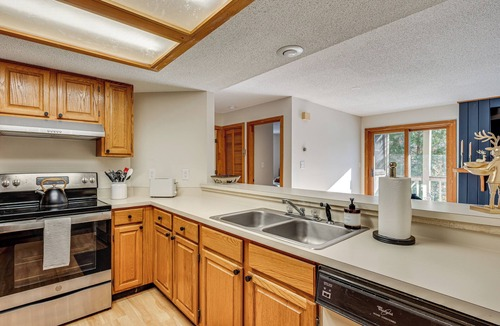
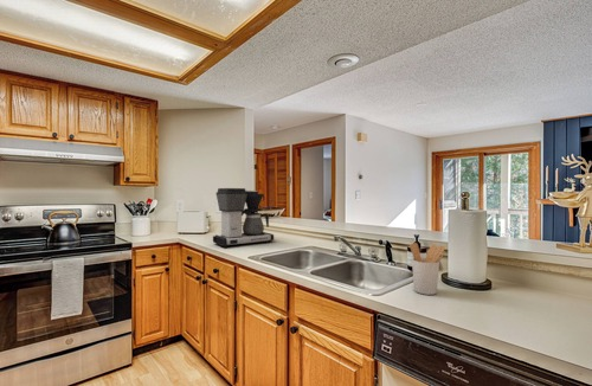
+ utensil holder [408,242,446,296]
+ coffee maker [212,187,275,249]
